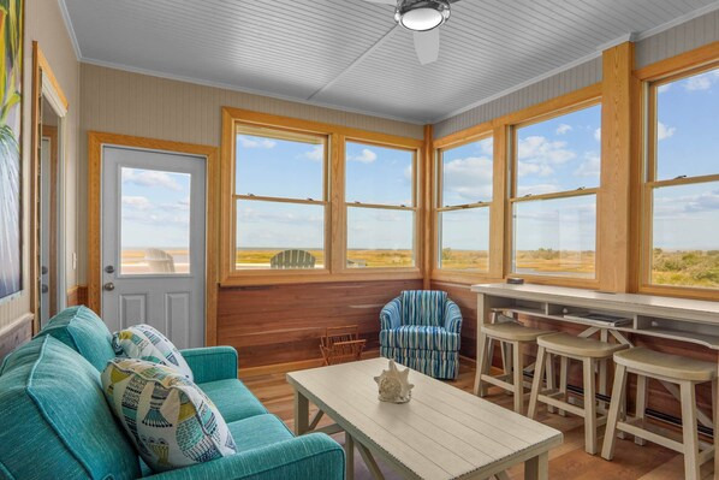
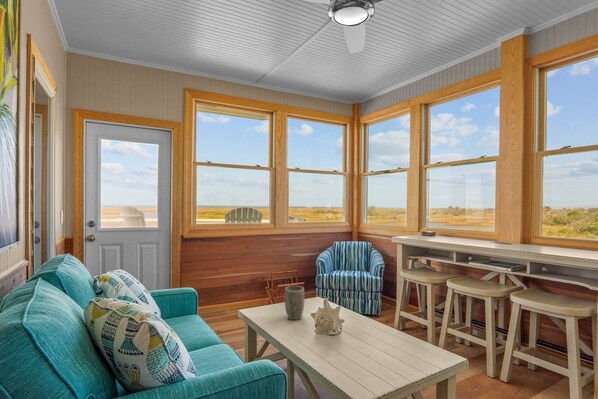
+ plant pot [284,285,305,321]
